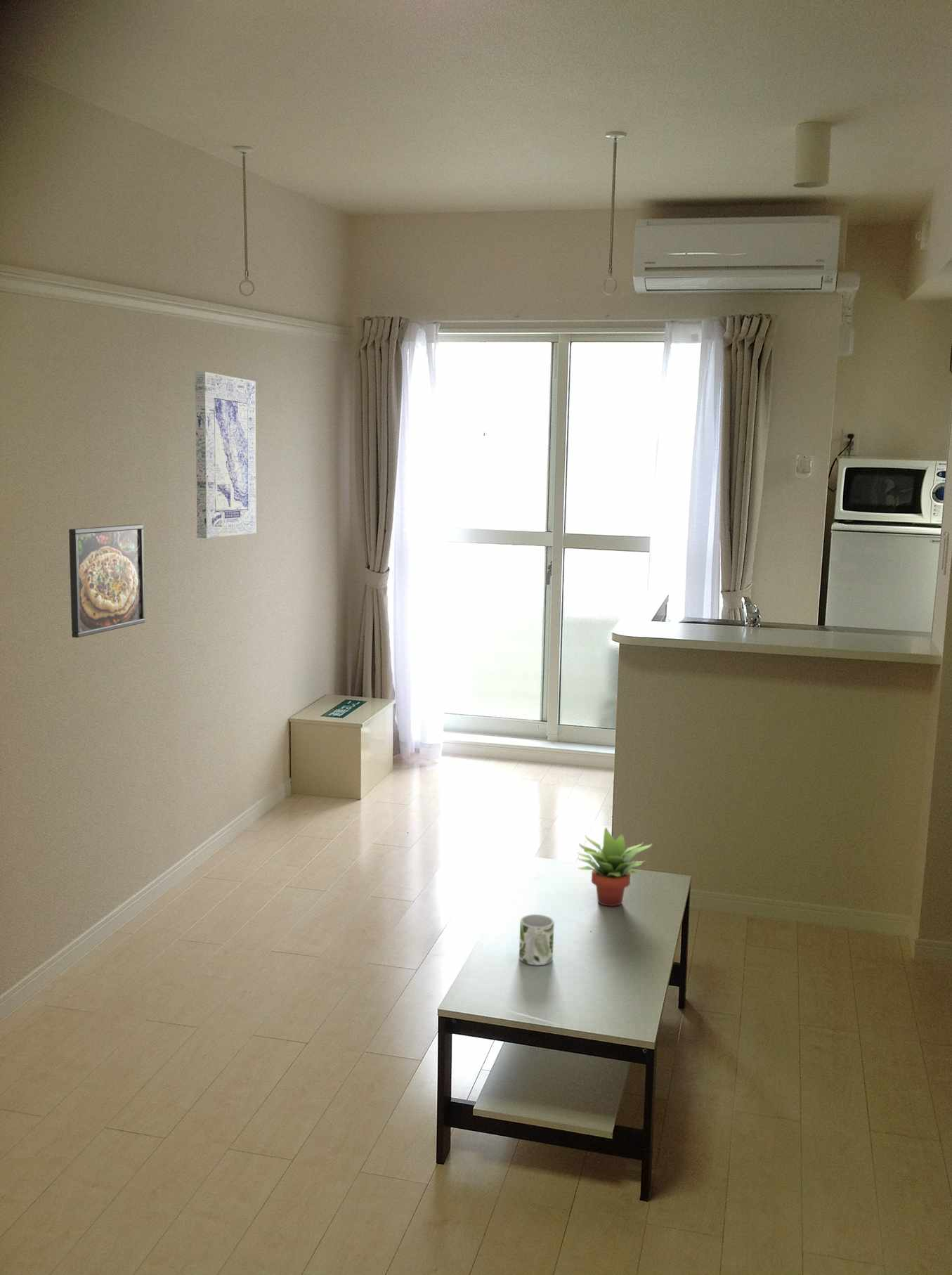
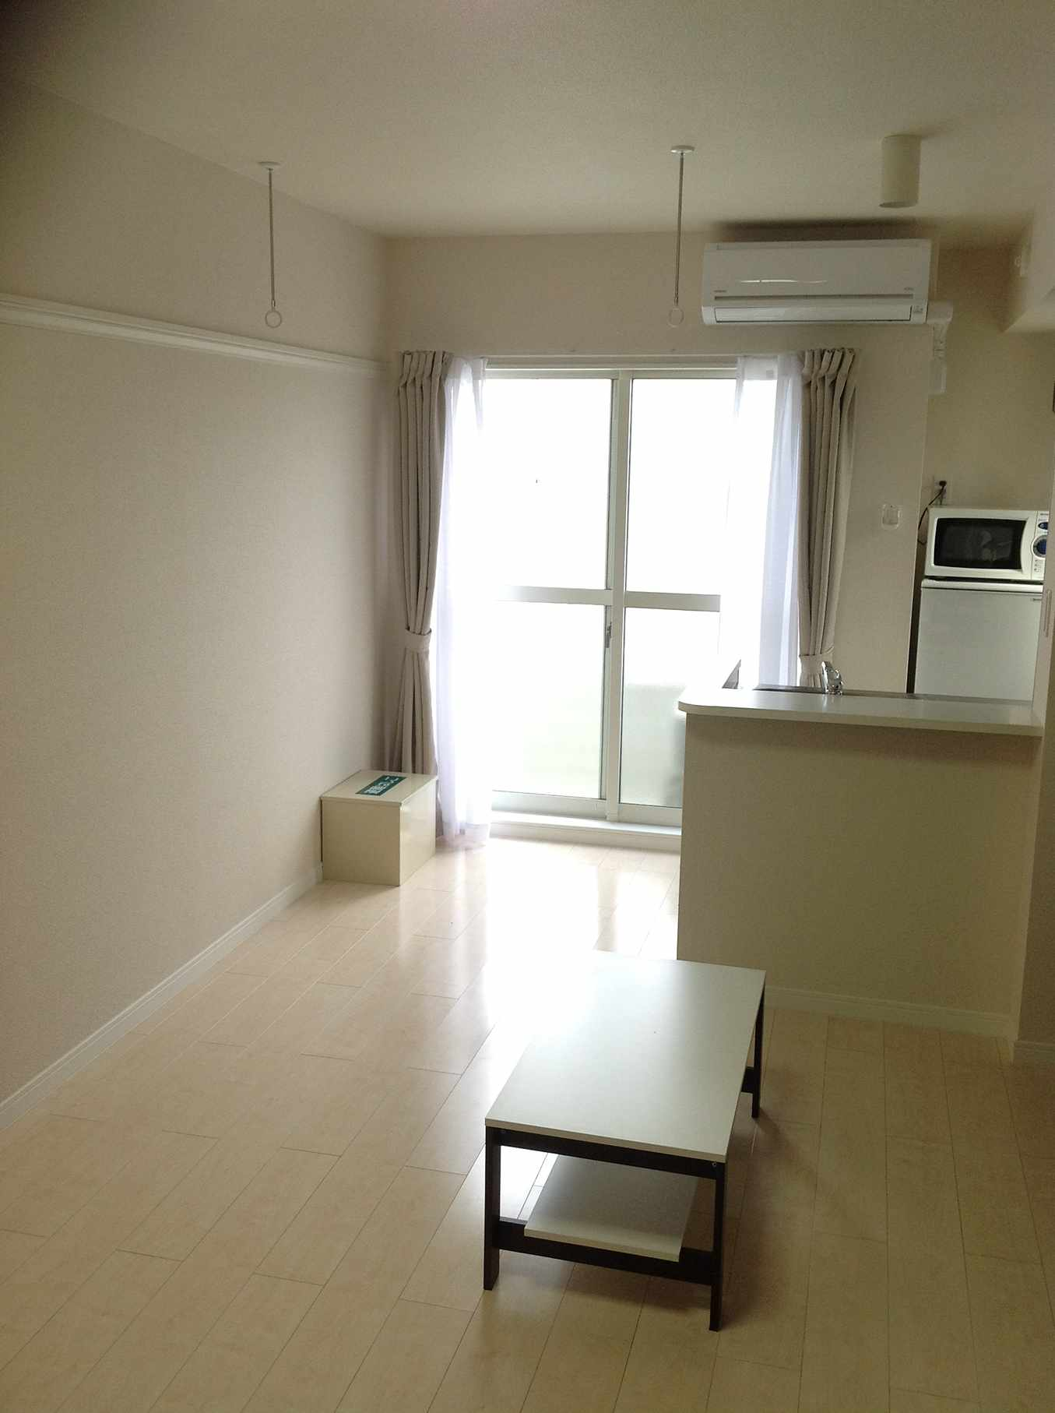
- wall art [195,371,256,539]
- mug [519,914,555,966]
- succulent plant [577,827,653,907]
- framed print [68,524,145,638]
